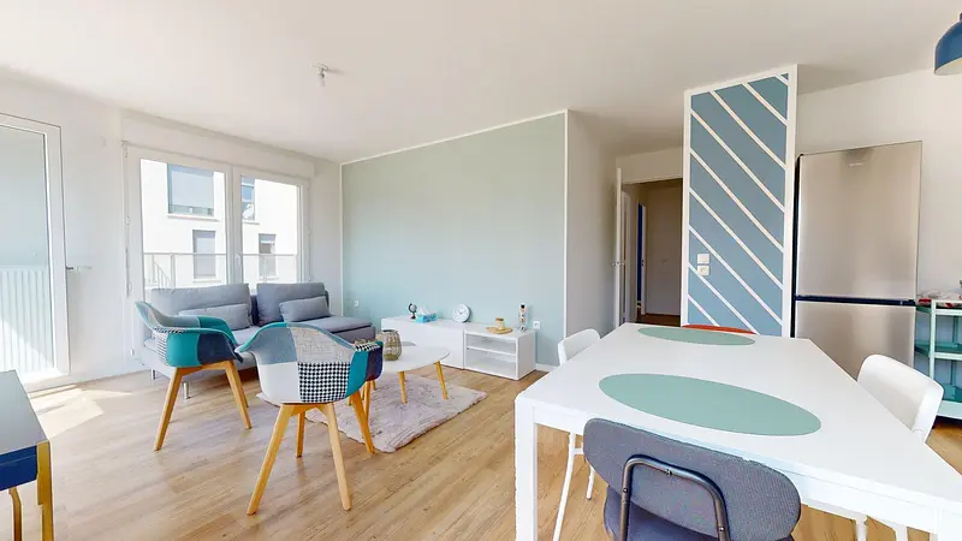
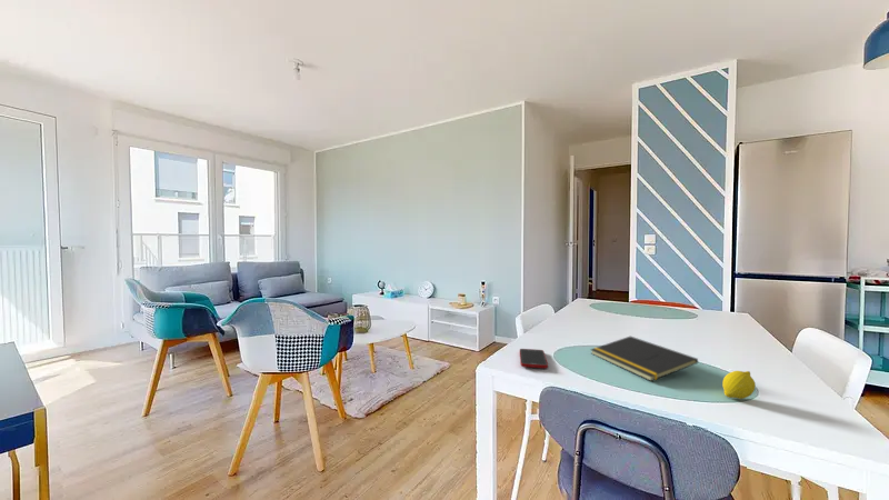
+ notepad [589,336,699,382]
+ cell phone [519,348,549,369]
+ fruit [721,370,757,400]
